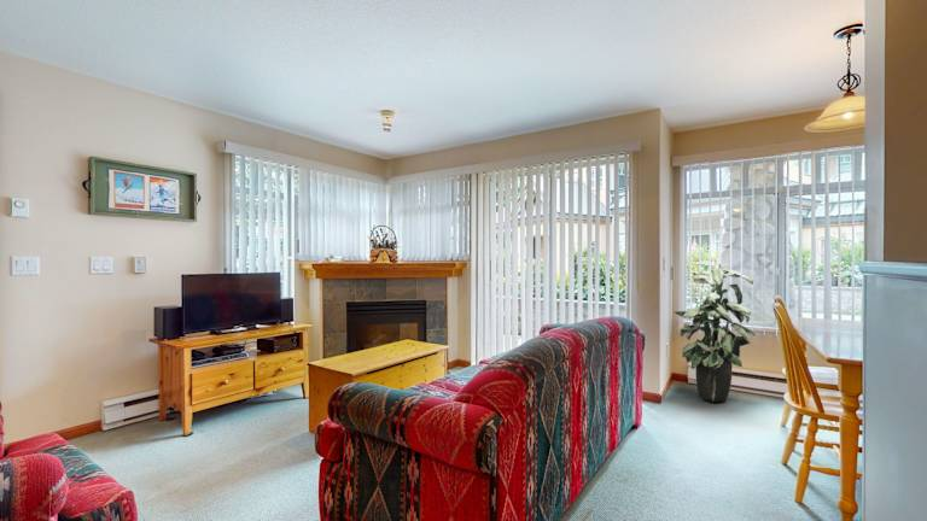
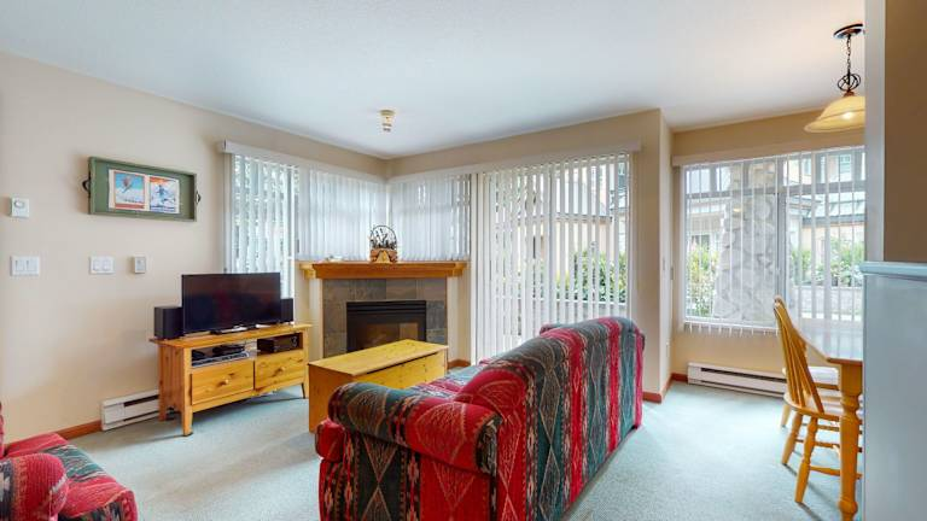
- indoor plant [672,260,757,403]
